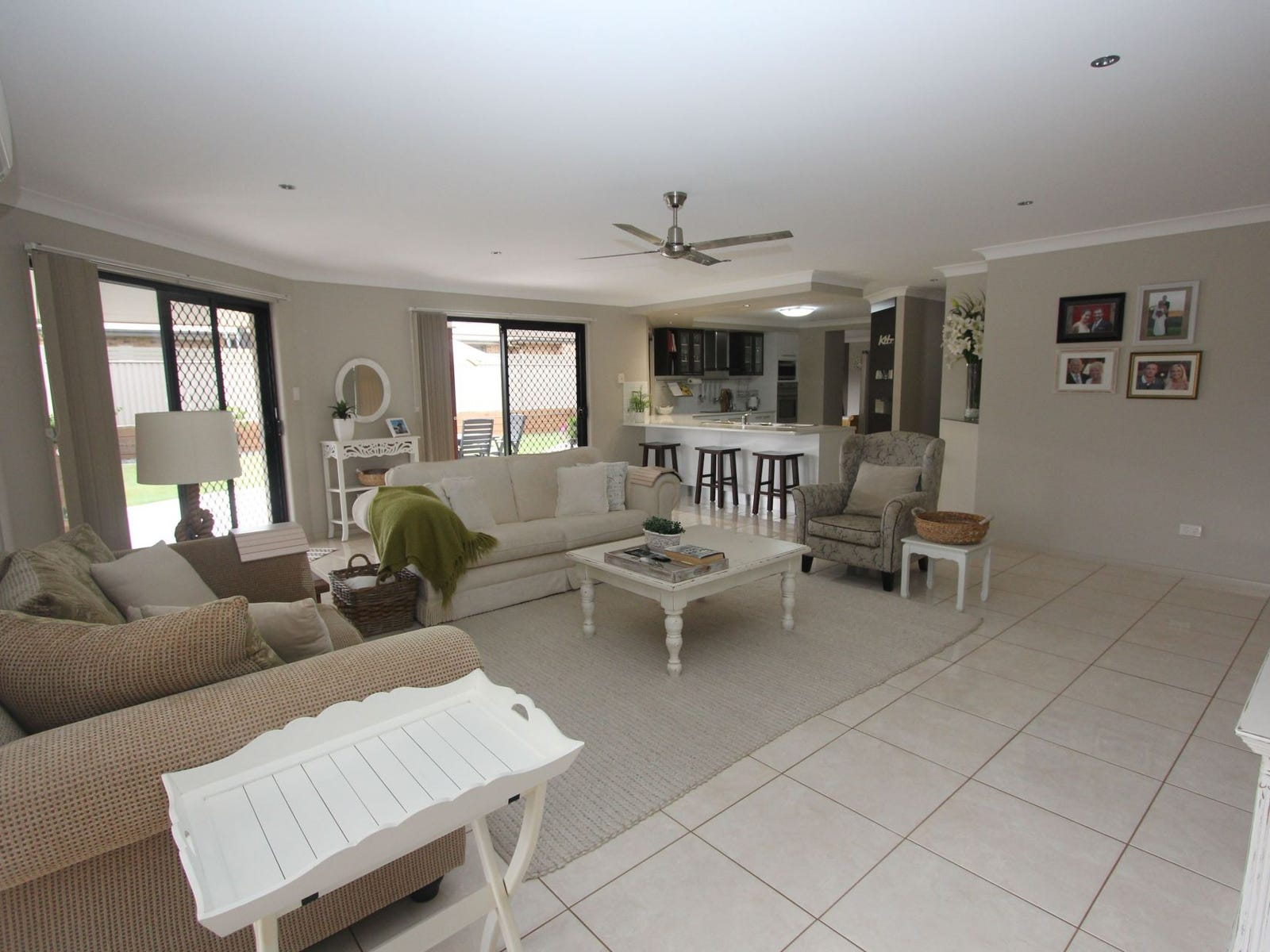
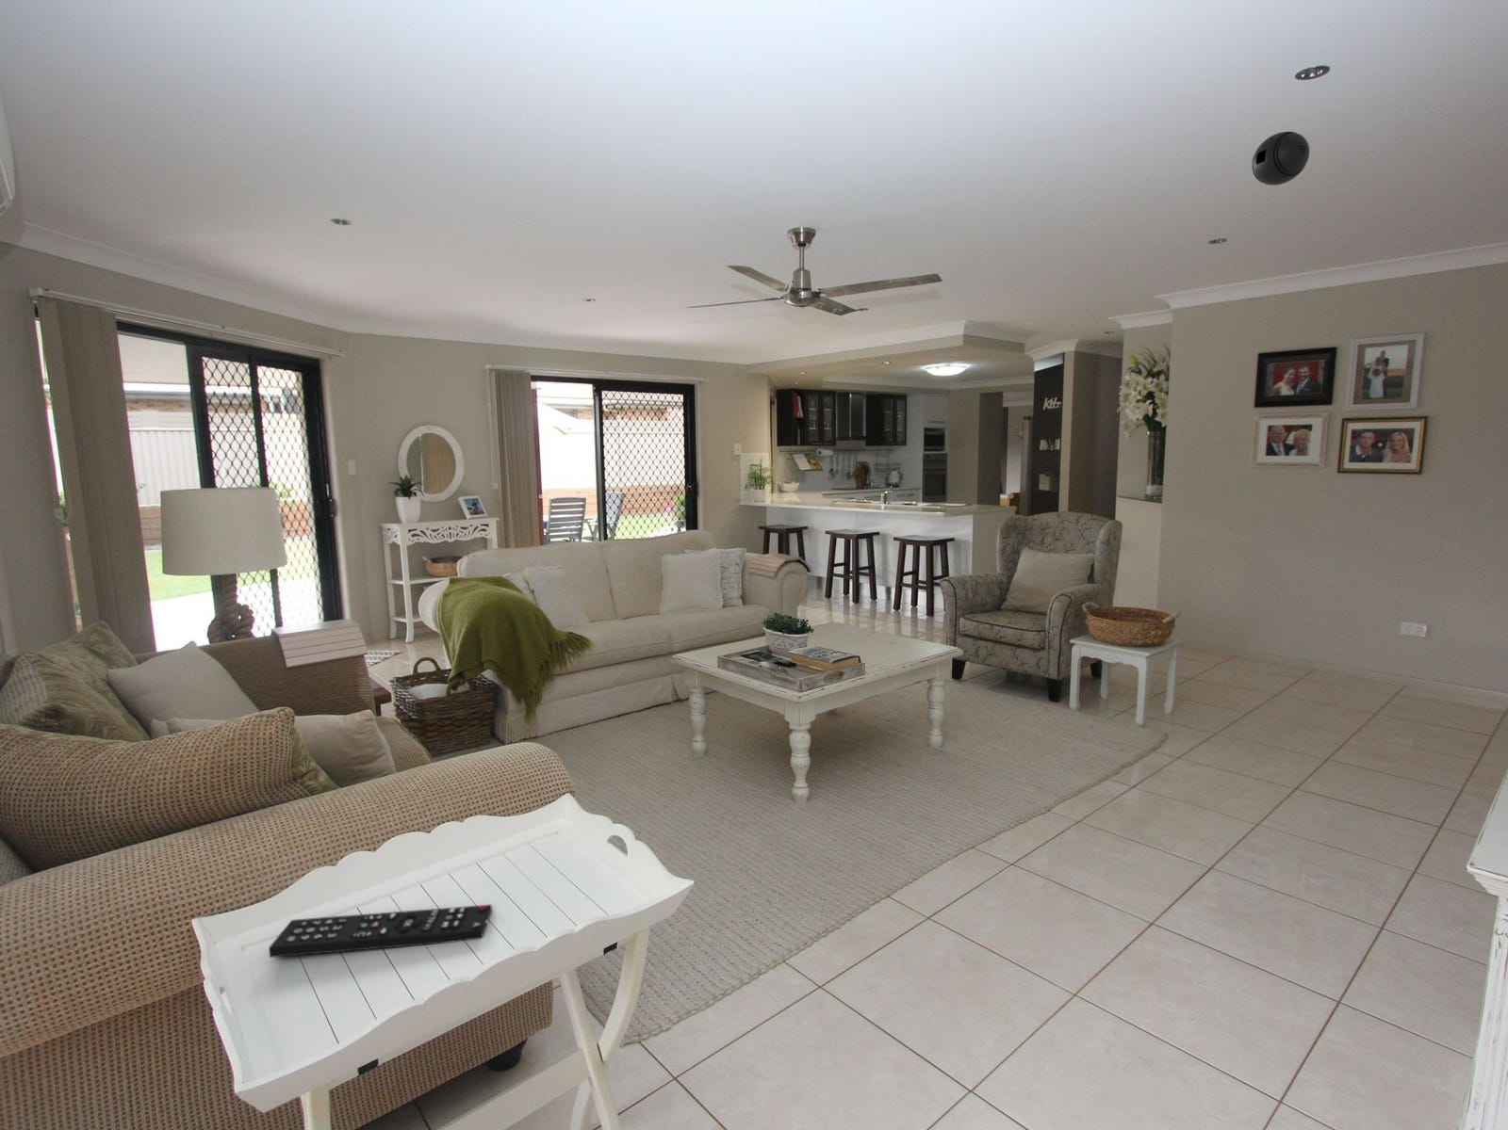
+ remote control [267,904,493,959]
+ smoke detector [1250,131,1310,186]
